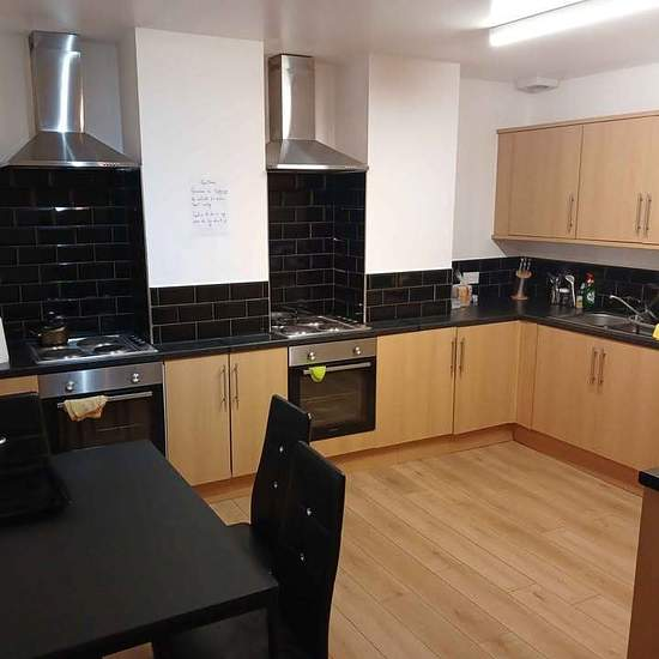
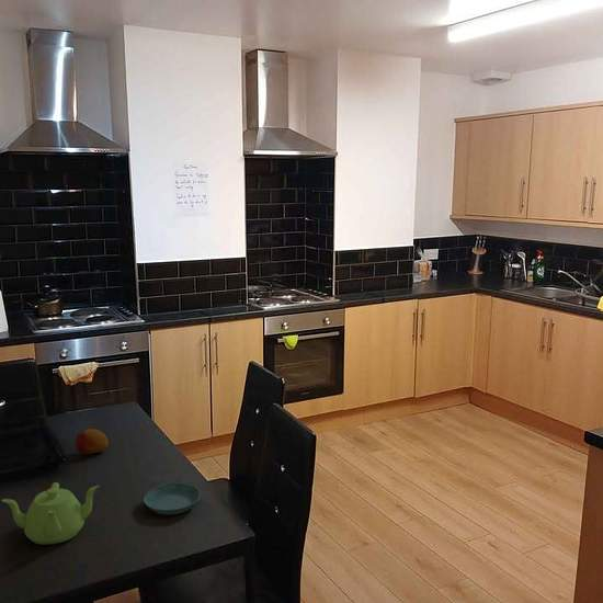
+ teapot [0,481,100,546]
+ saucer [143,482,202,516]
+ fruit [75,428,110,455]
